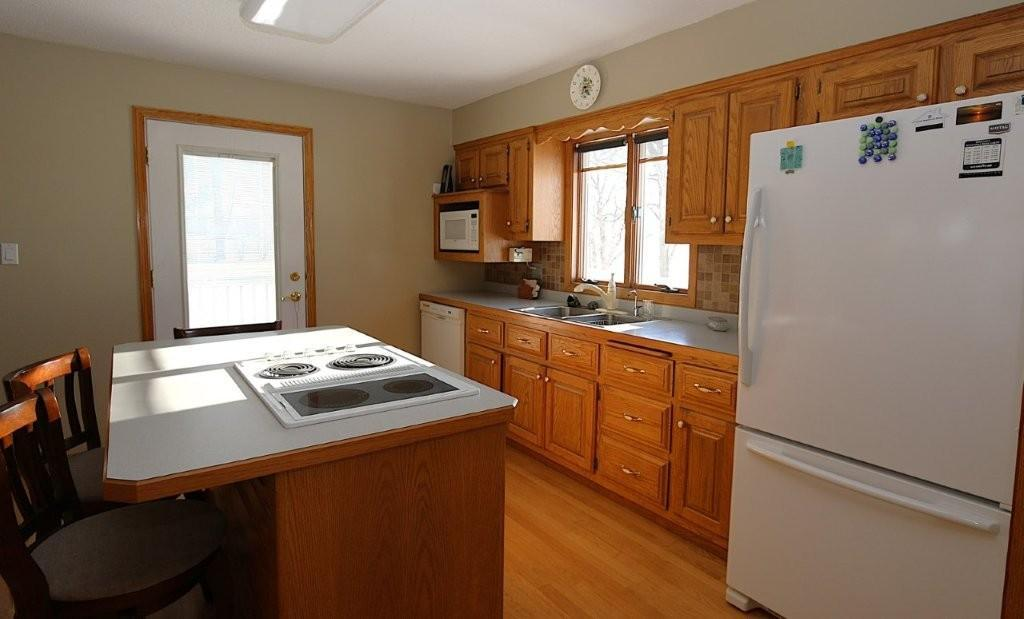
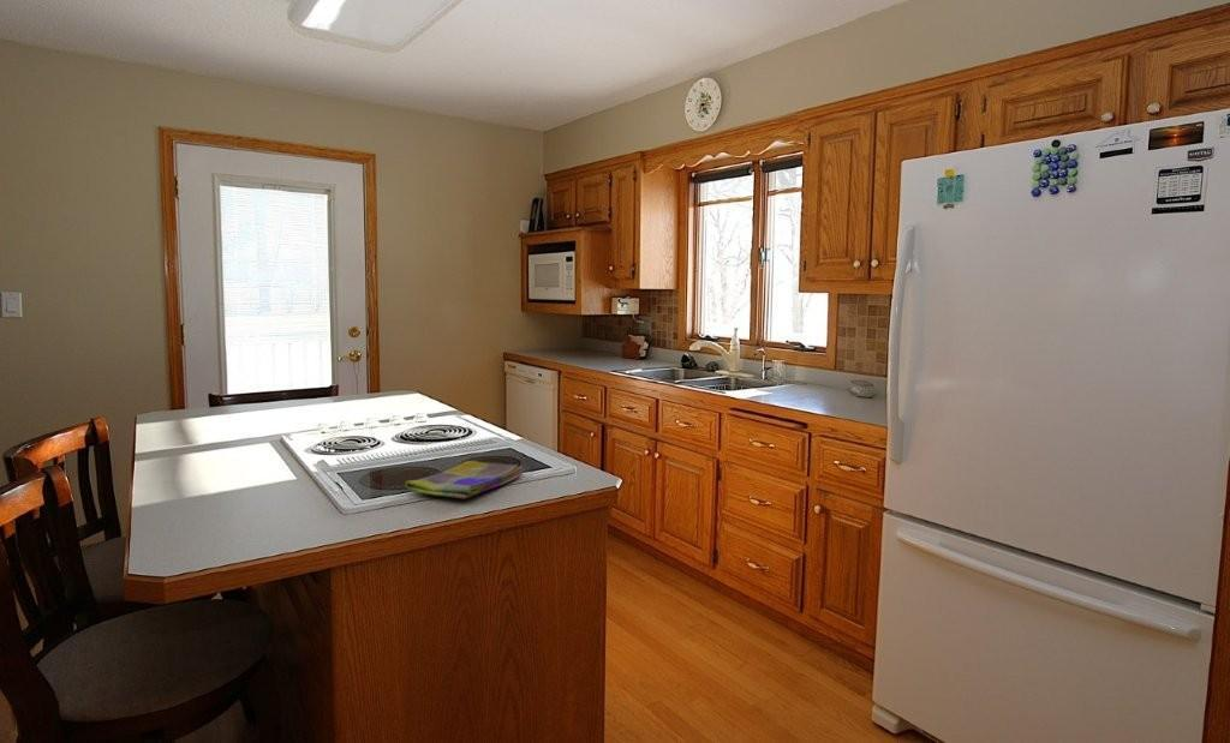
+ dish towel [404,460,525,499]
